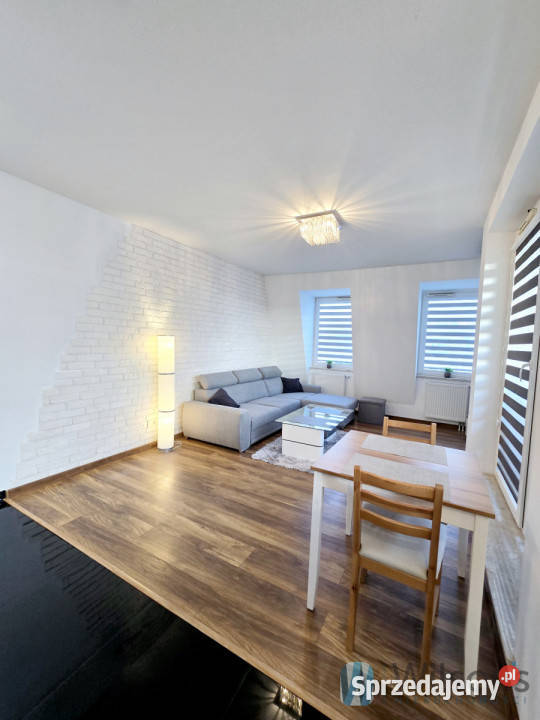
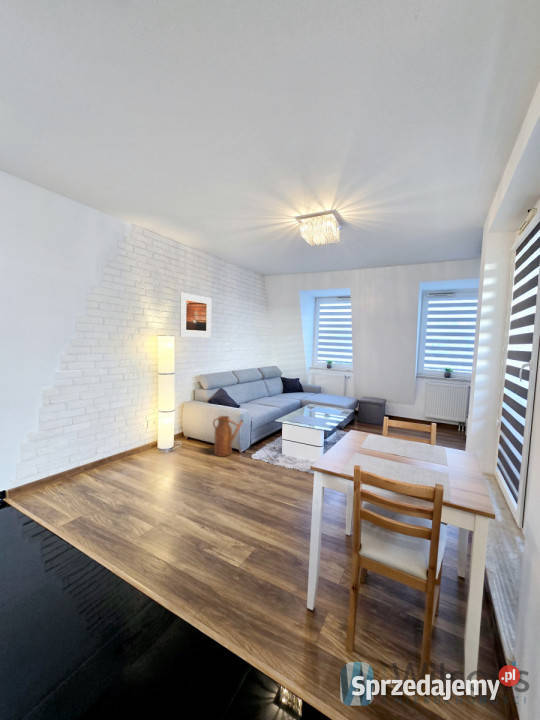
+ watering can [212,415,244,458]
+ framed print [179,291,212,338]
